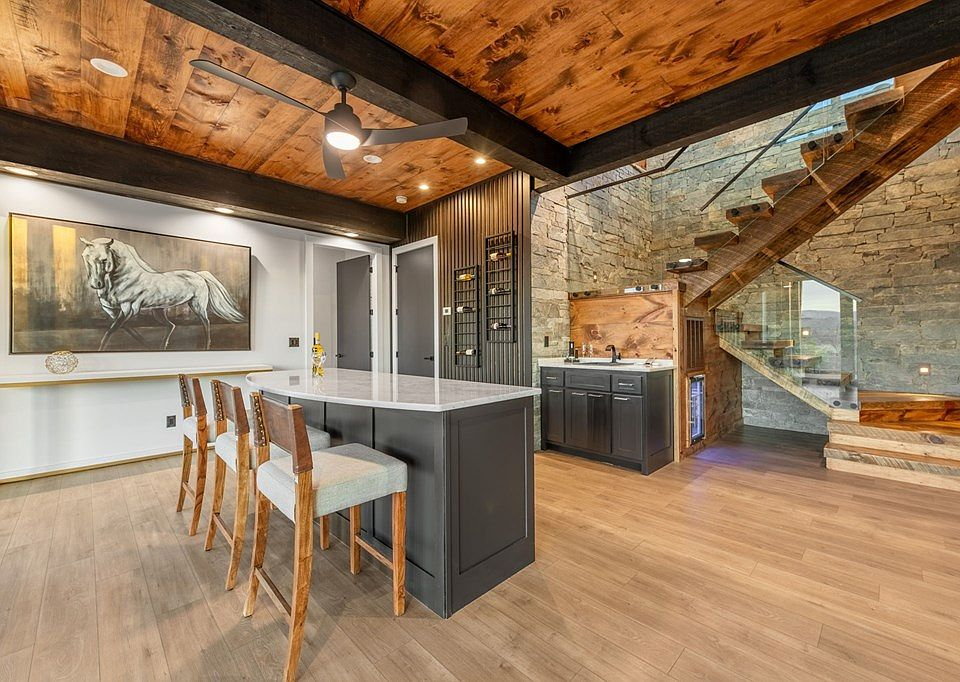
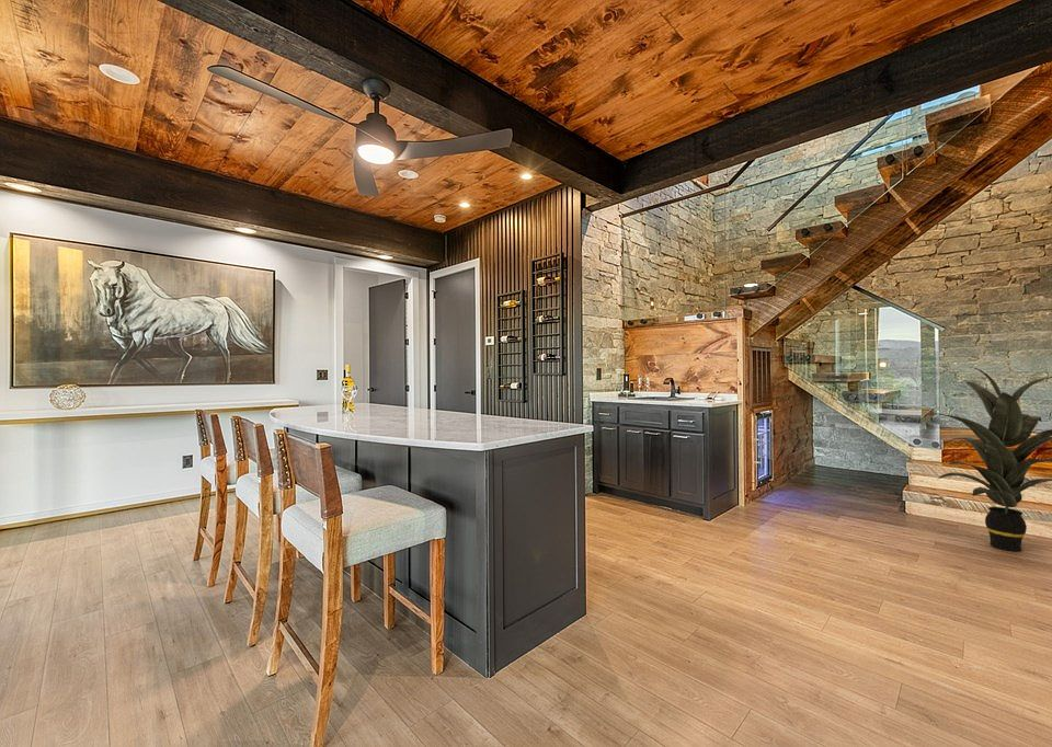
+ indoor plant [924,366,1052,552]
